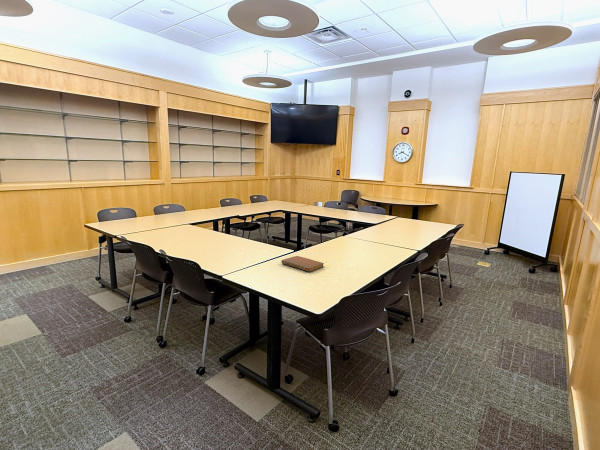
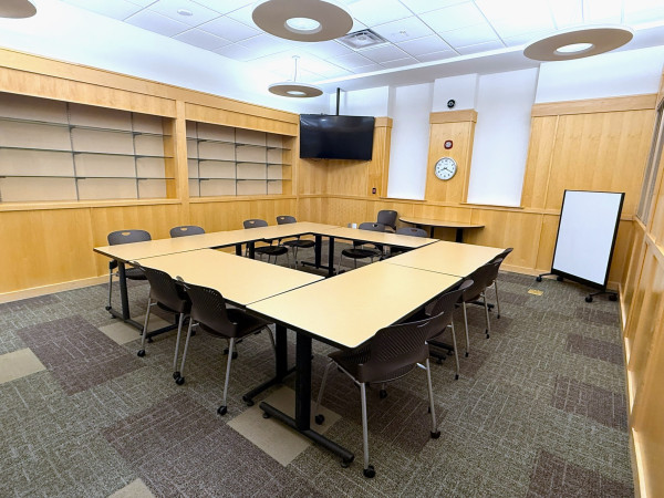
- notebook [280,255,325,273]
